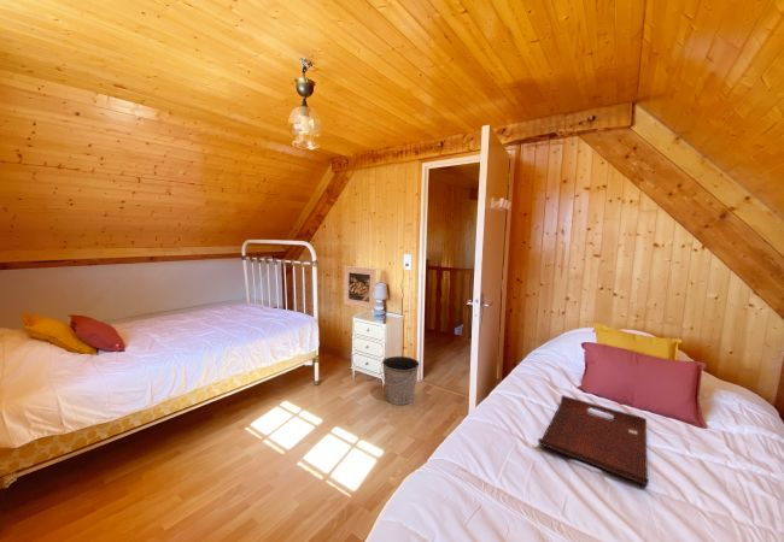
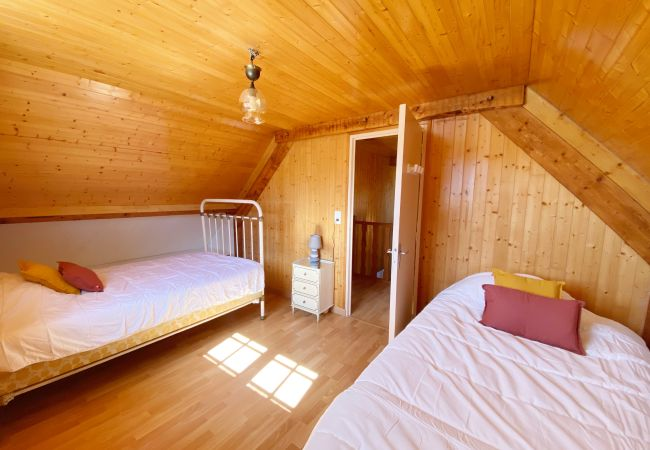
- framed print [343,265,378,311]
- serving tray [537,394,650,487]
- bucket [379,355,421,406]
